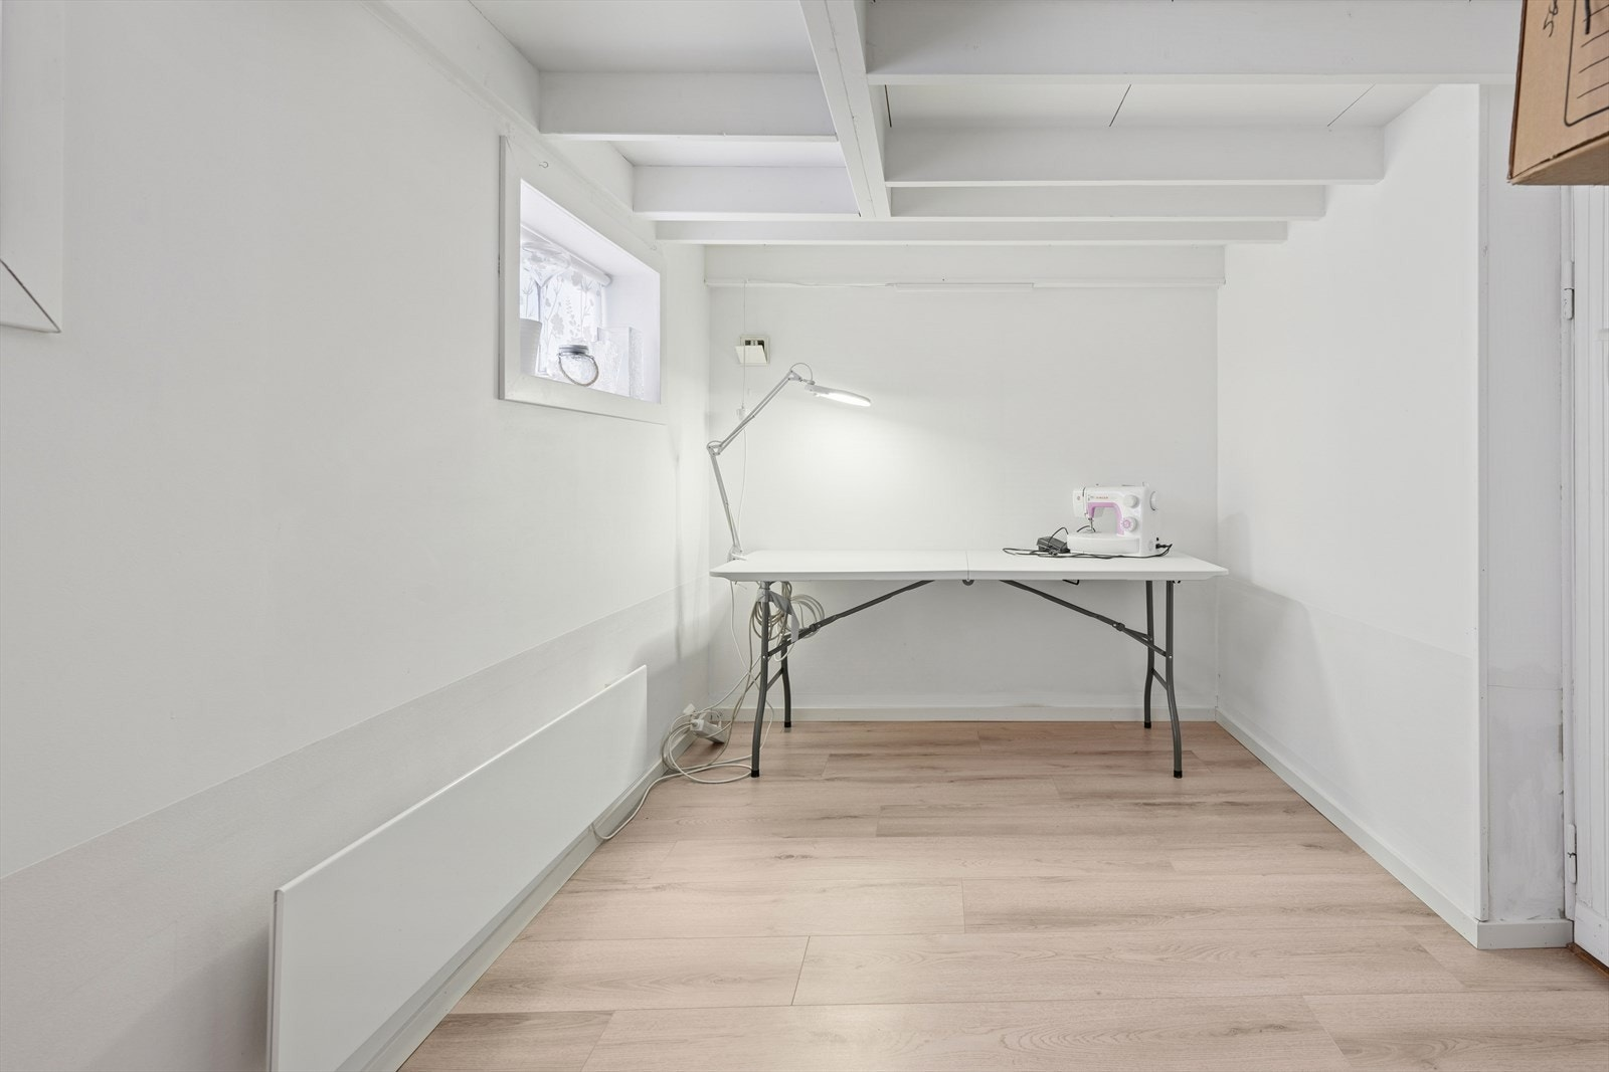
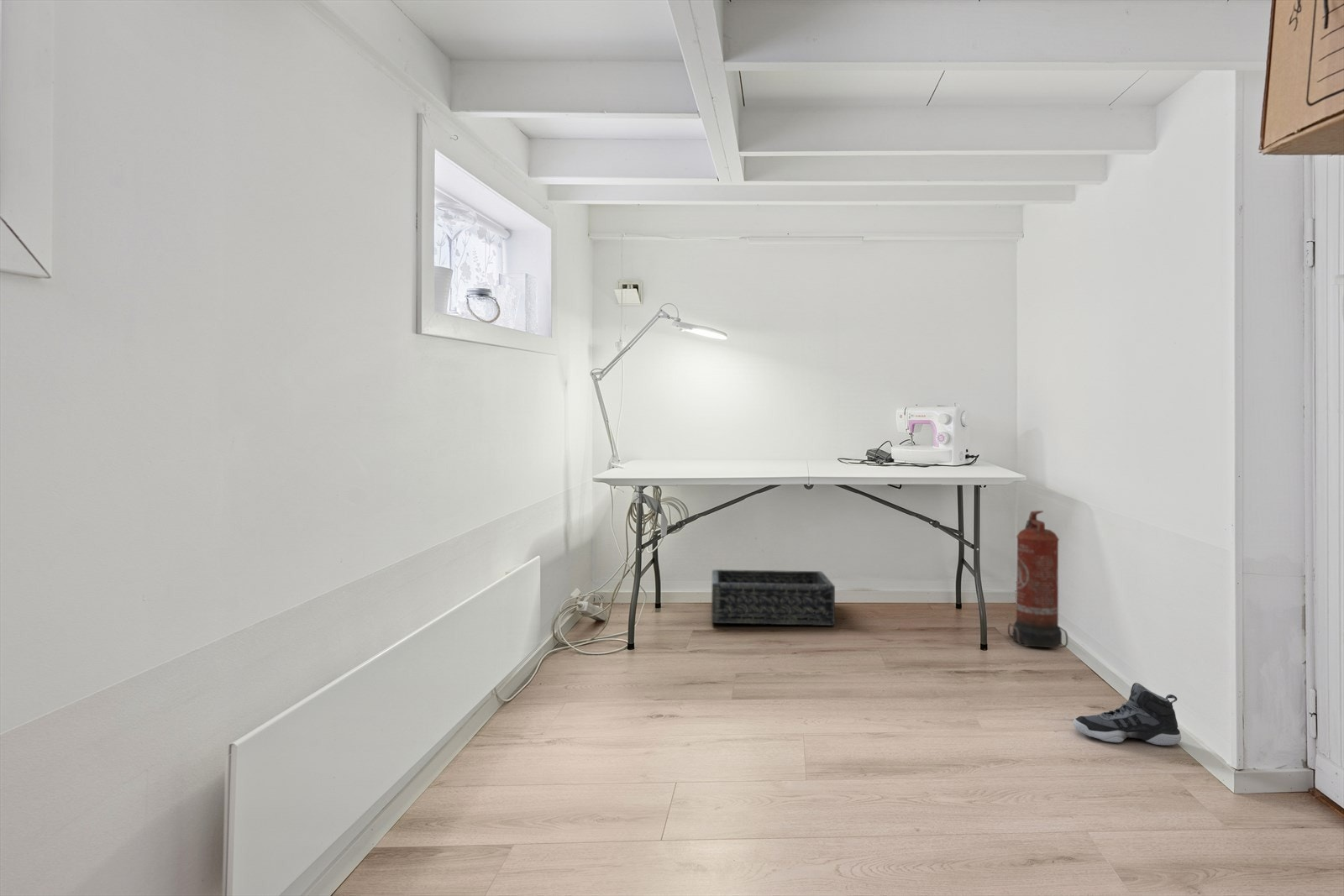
+ basket [711,569,836,626]
+ sneaker [1073,682,1182,746]
+ fire extinguisher [1007,510,1068,649]
